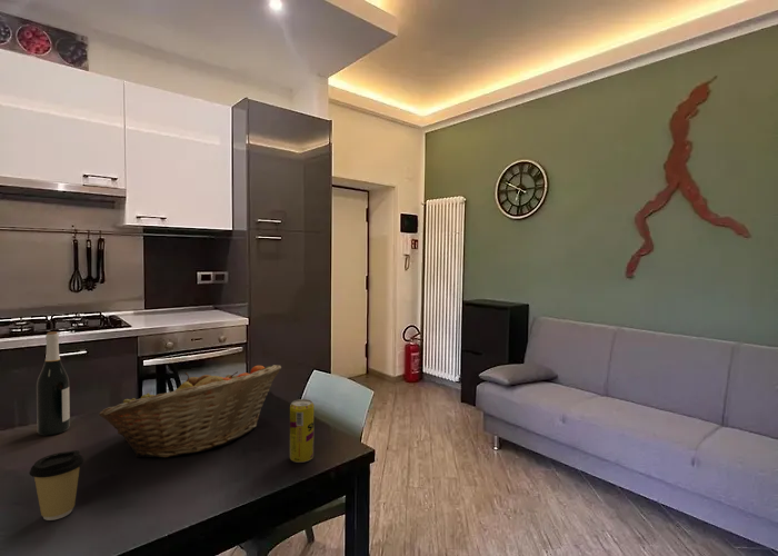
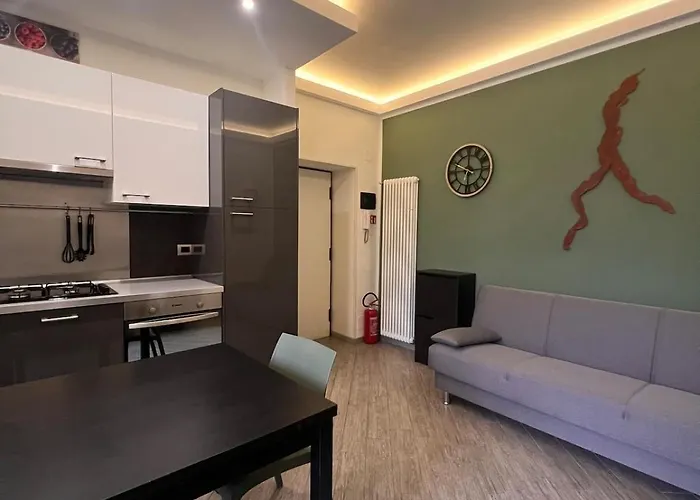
- coffee cup [28,449,86,522]
- wine bottle [36,330,71,436]
- beverage can [289,398,316,464]
- fruit basket [98,364,282,458]
